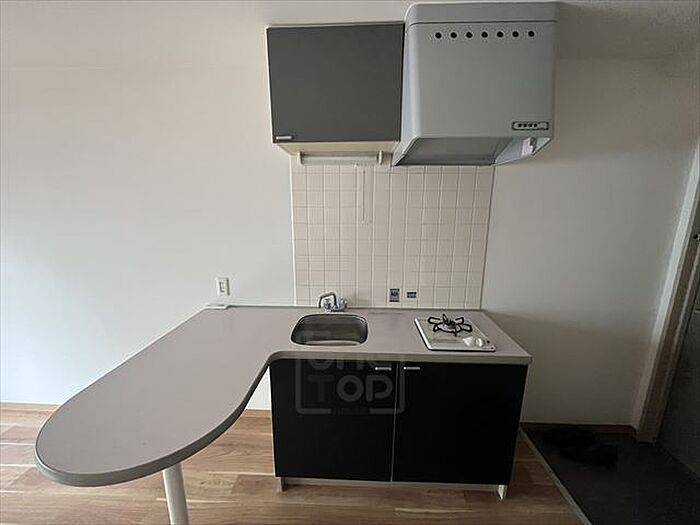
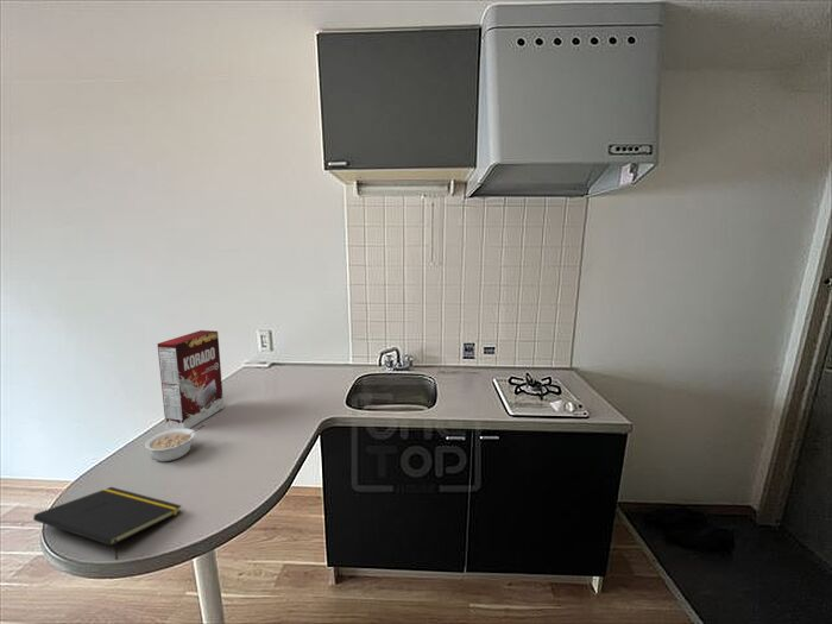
+ legume [144,424,206,462]
+ notepad [32,486,183,561]
+ cereal box [157,329,225,431]
